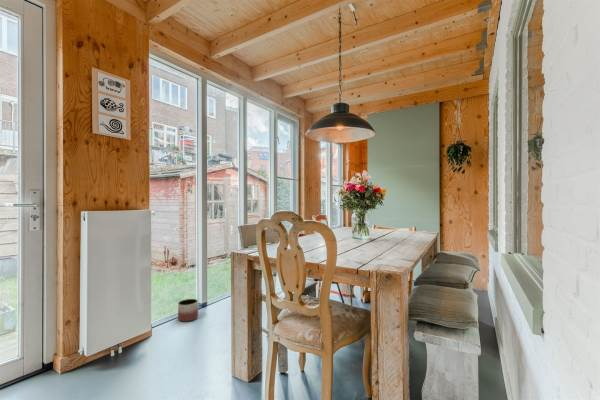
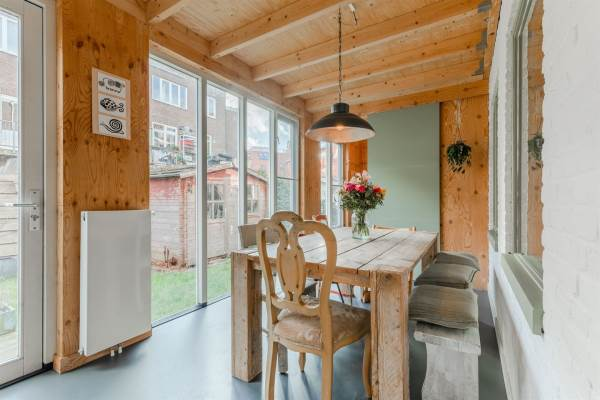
- planter [177,298,199,322]
